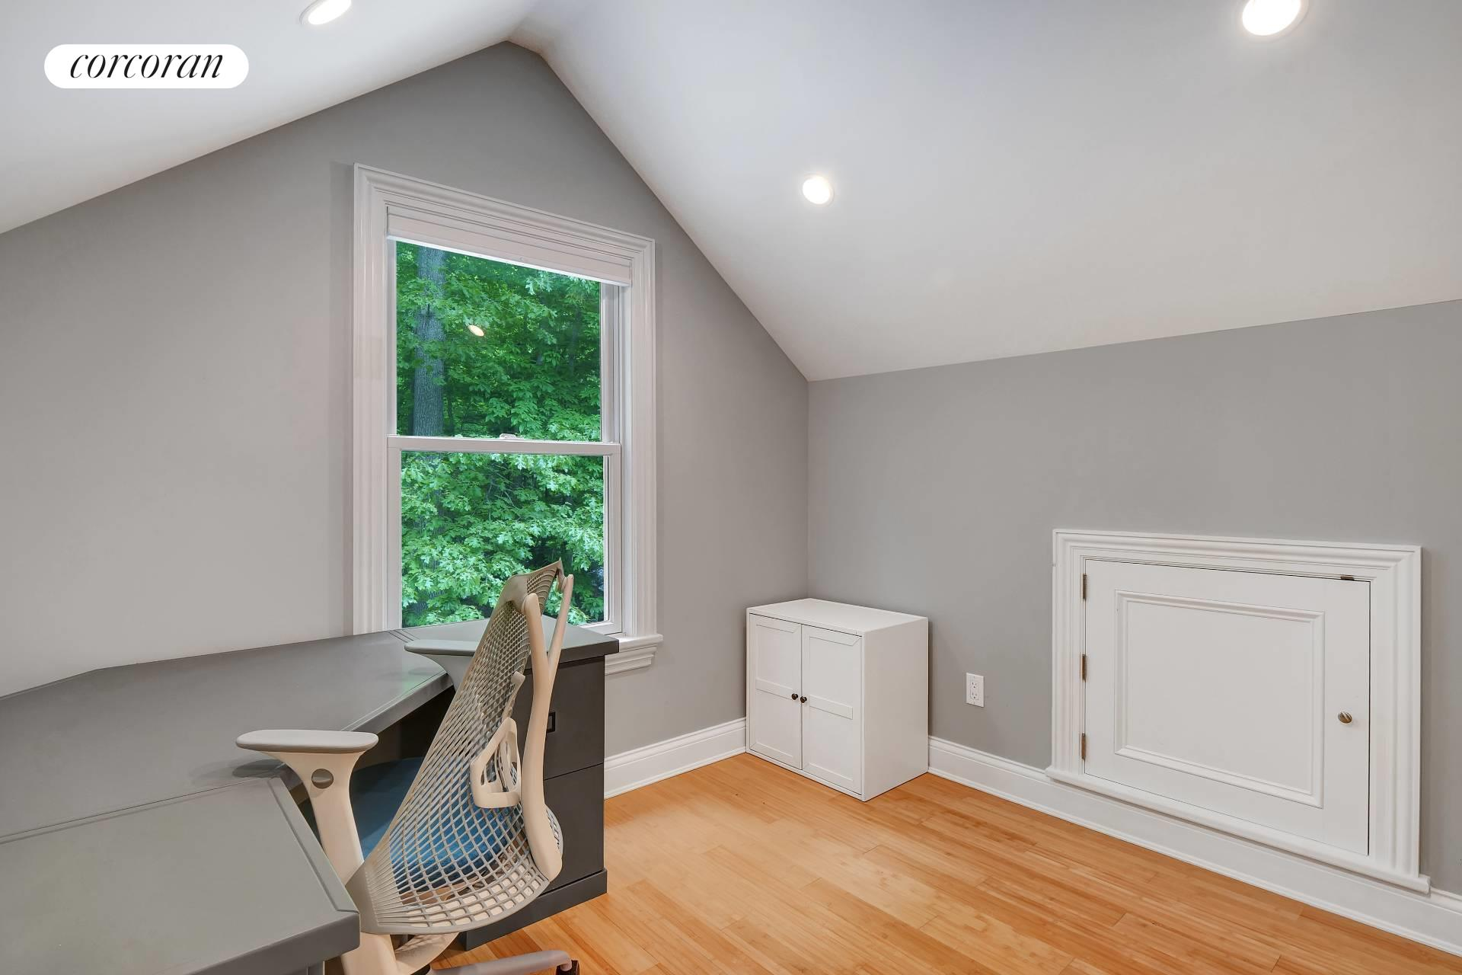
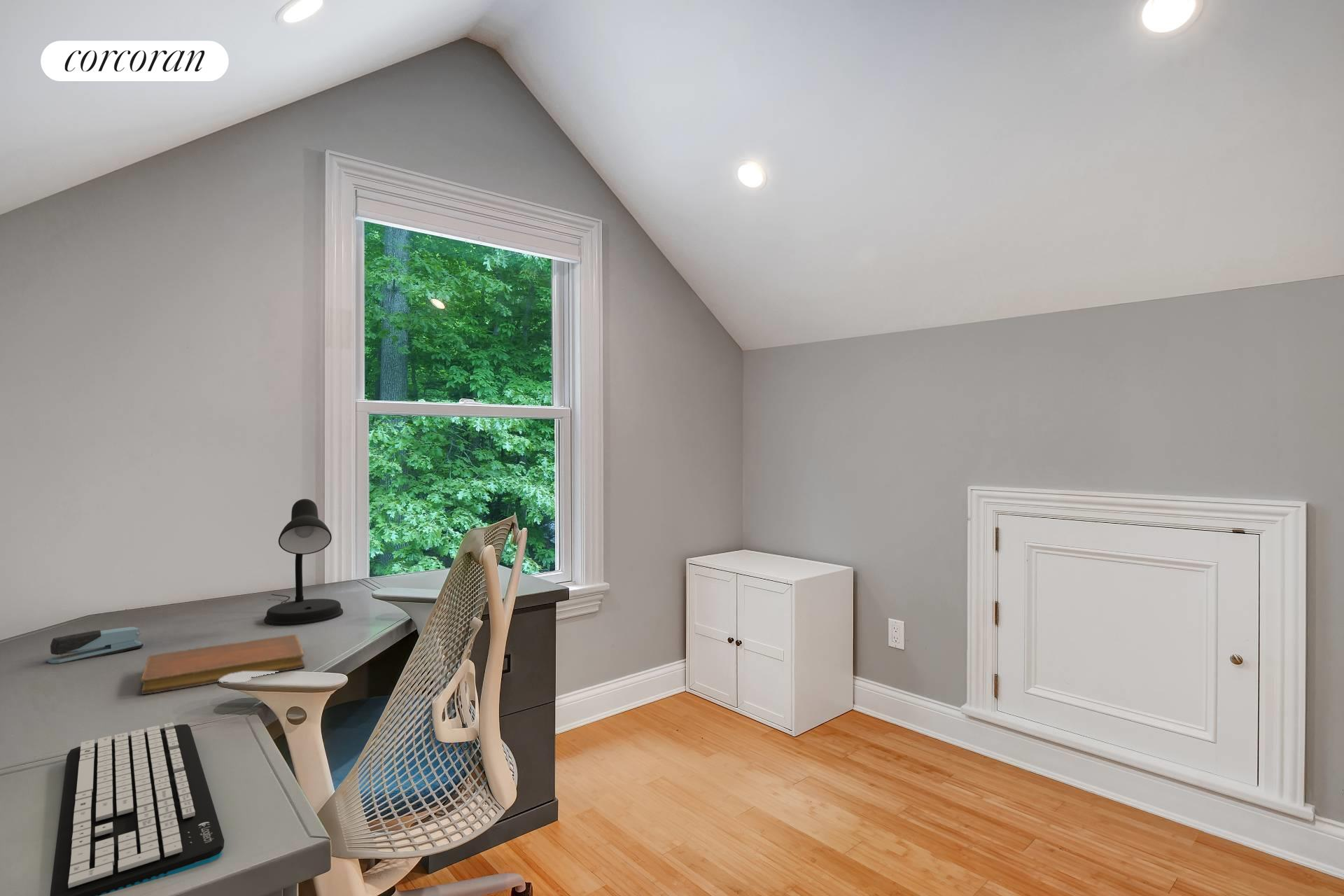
+ keyboard [50,722,225,896]
+ notebook [140,633,306,695]
+ stapler [45,626,144,665]
+ desk lamp [263,498,344,626]
